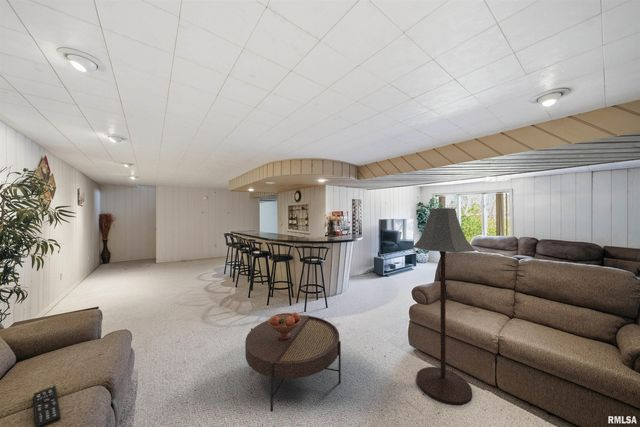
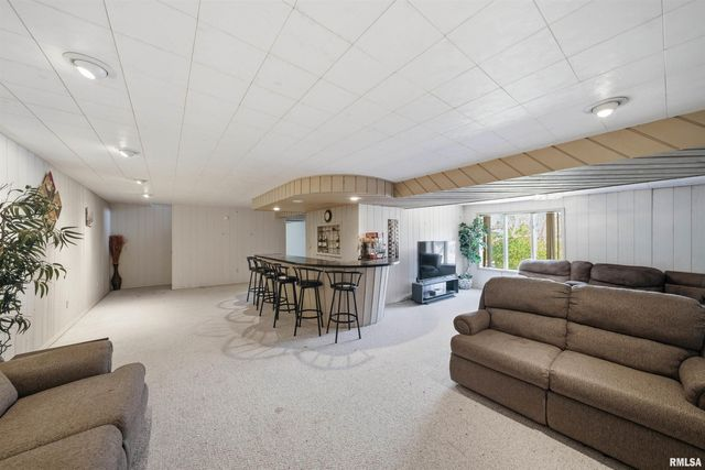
- floor lamp [412,207,476,406]
- coffee table [244,314,342,413]
- remote control [33,384,62,427]
- fruit bowl [268,311,301,340]
